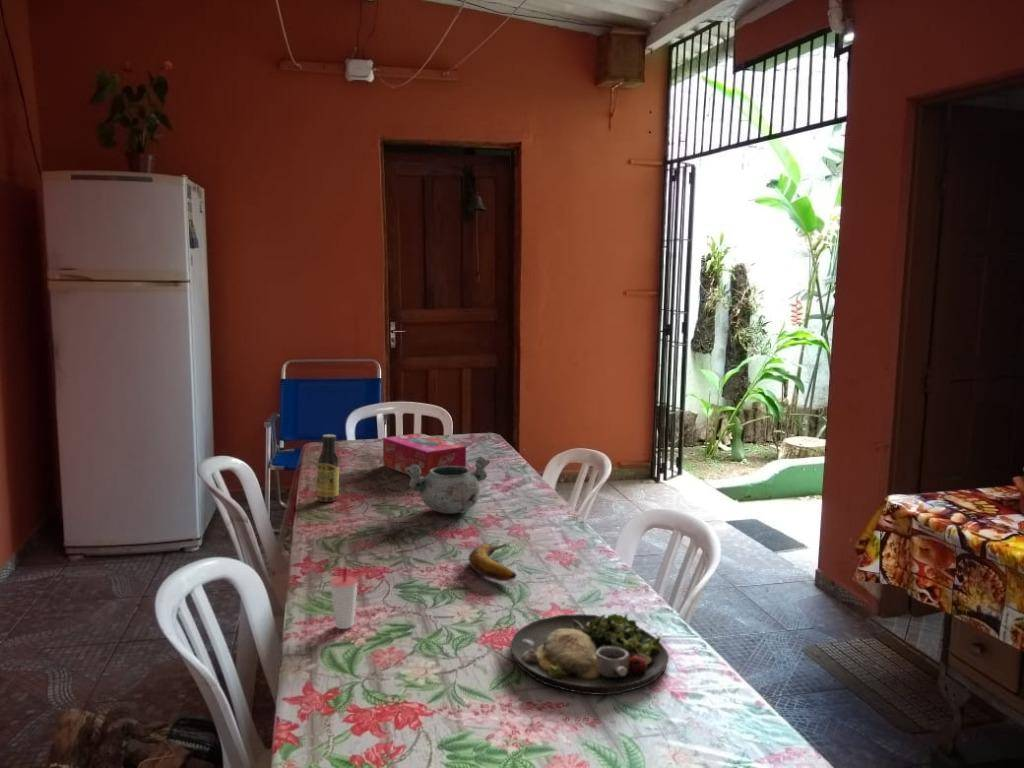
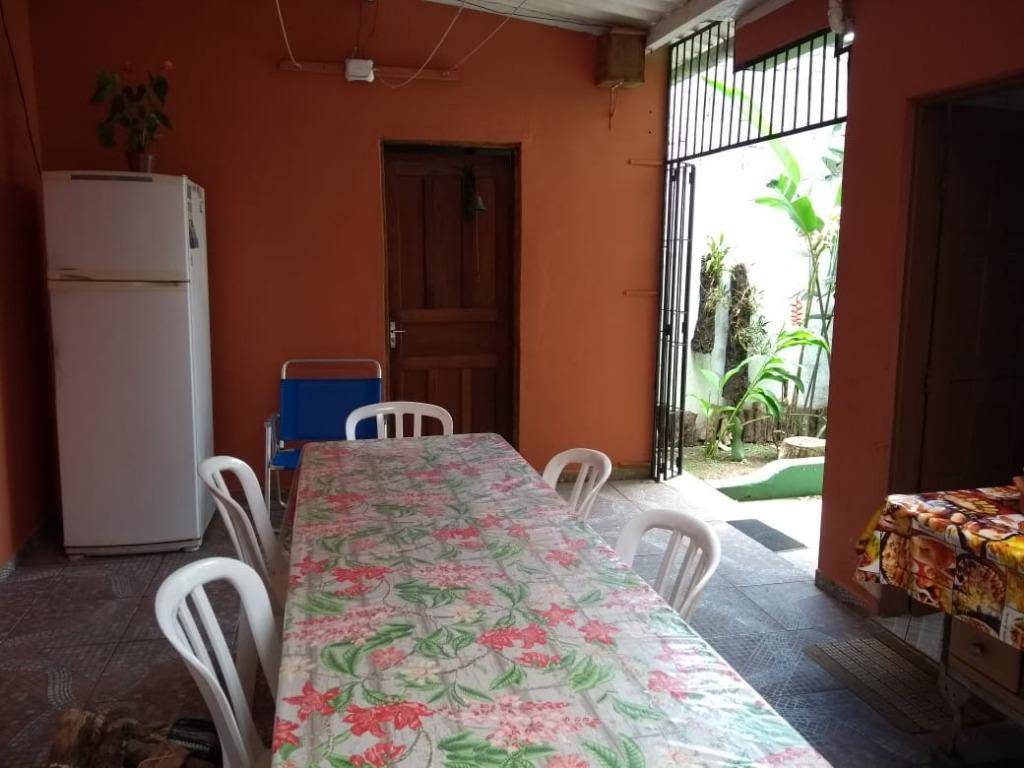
- dinner plate [509,613,670,696]
- tissue box [382,432,467,477]
- cup [329,564,359,630]
- sauce bottle [316,433,340,503]
- decorative bowl [404,456,491,515]
- banana [468,543,517,582]
